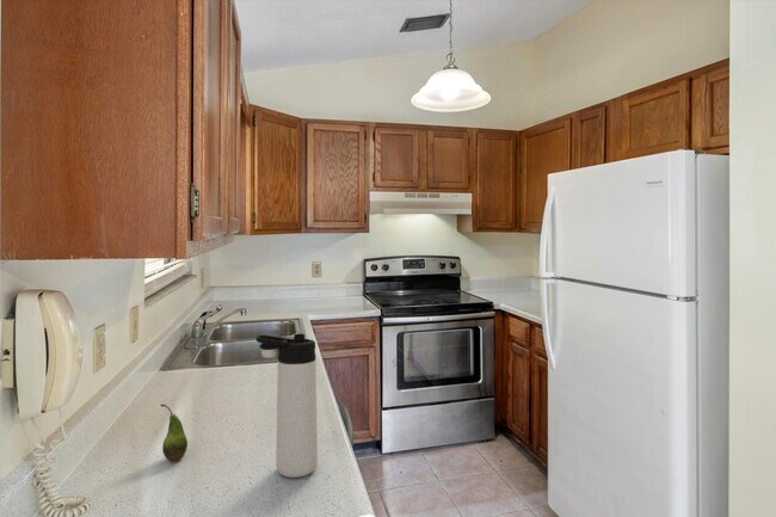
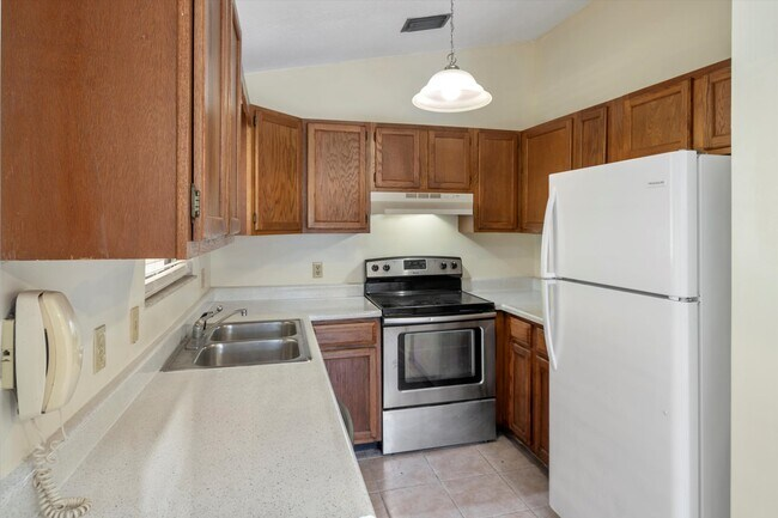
- thermos bottle [255,333,319,479]
- fruit [160,404,189,462]
